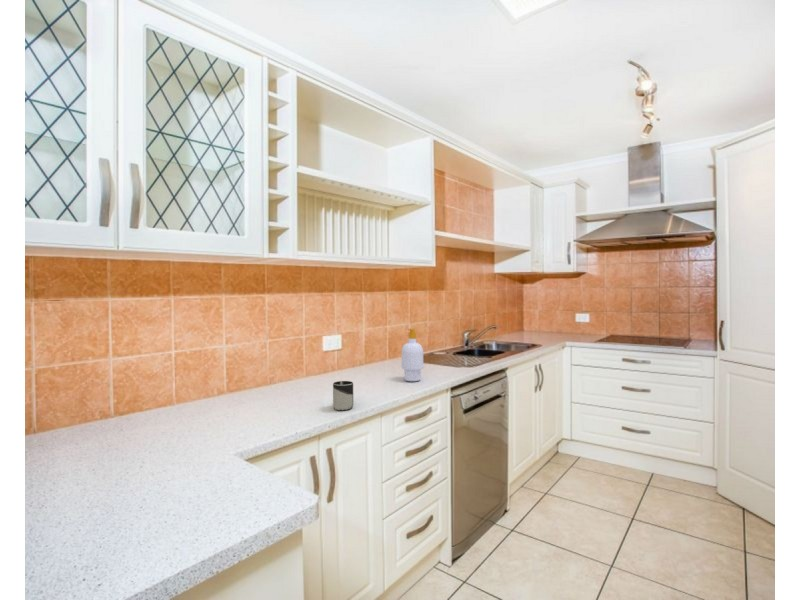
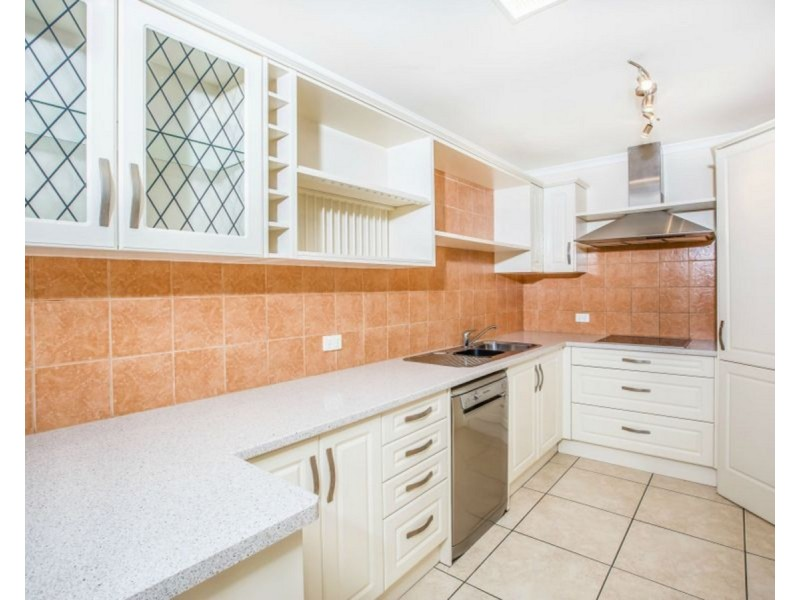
- soap bottle [401,328,424,382]
- cup [332,380,354,411]
